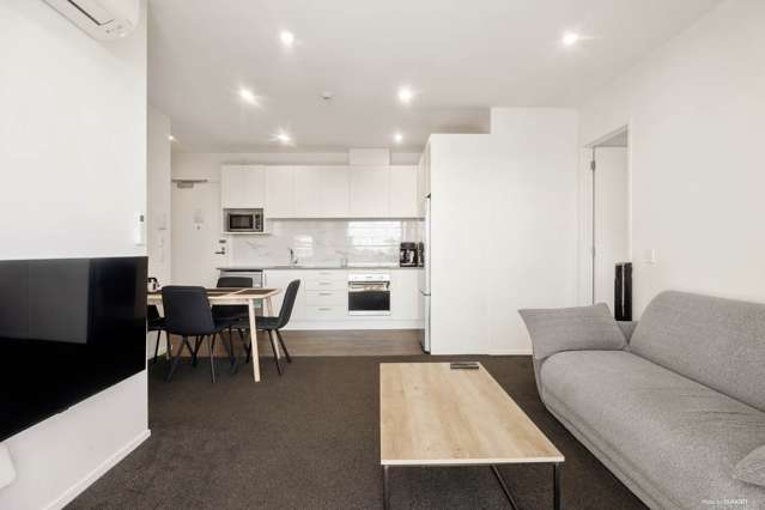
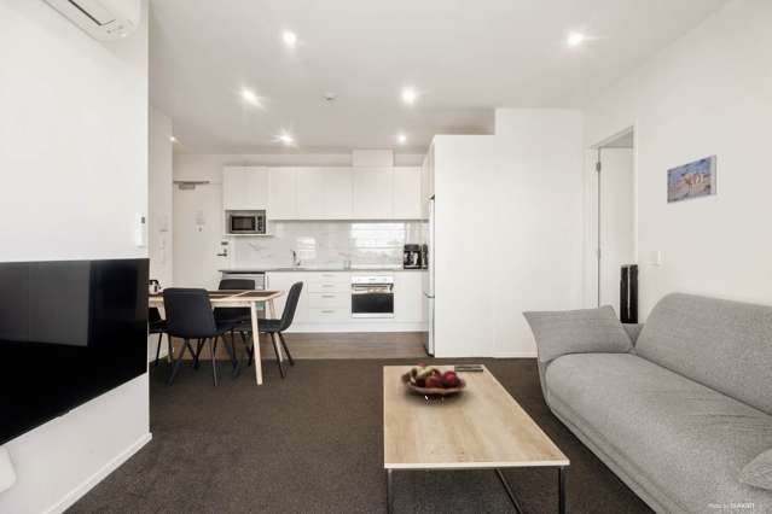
+ fruit basket [400,362,468,401]
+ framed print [666,154,718,205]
